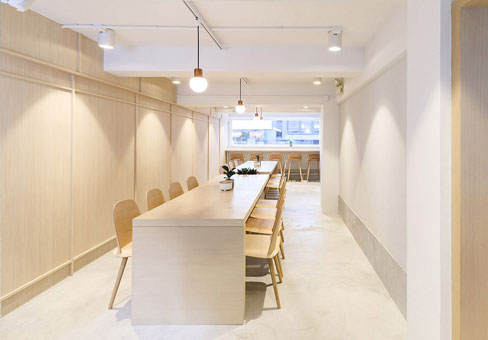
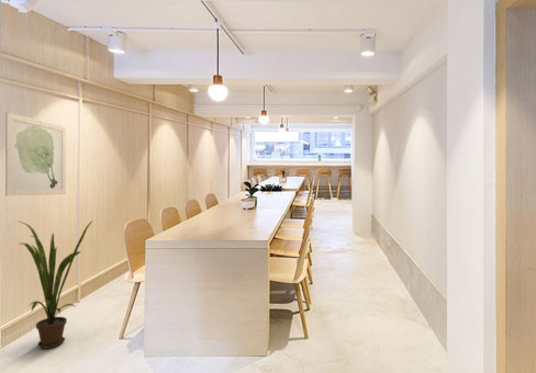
+ house plant [19,219,94,350]
+ wall art [4,112,67,197]
